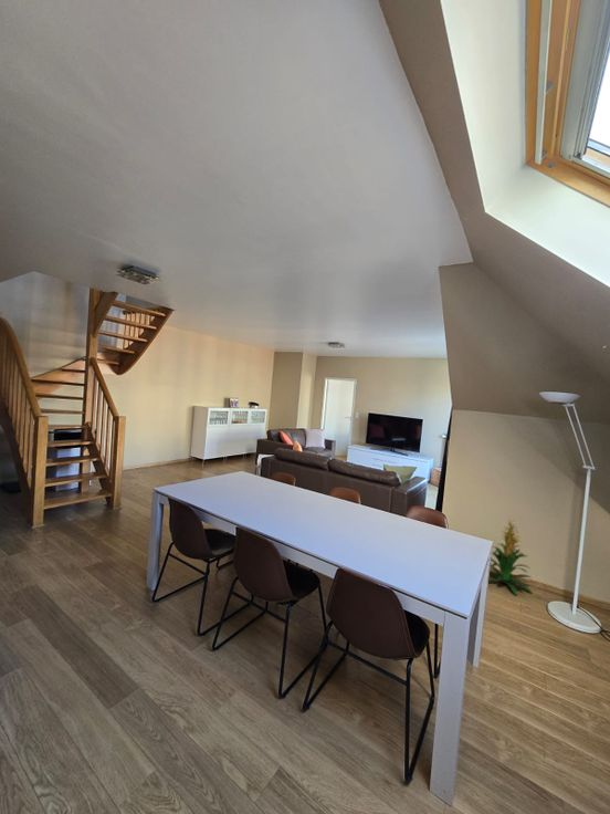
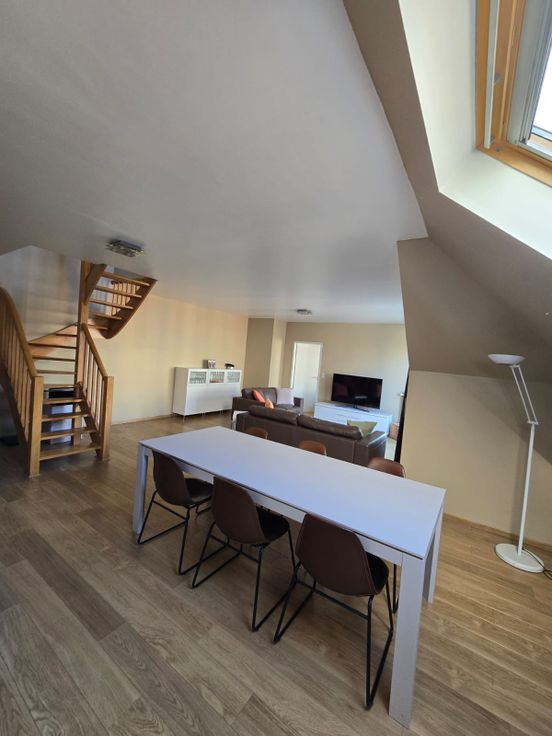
- indoor plant [487,518,533,595]
